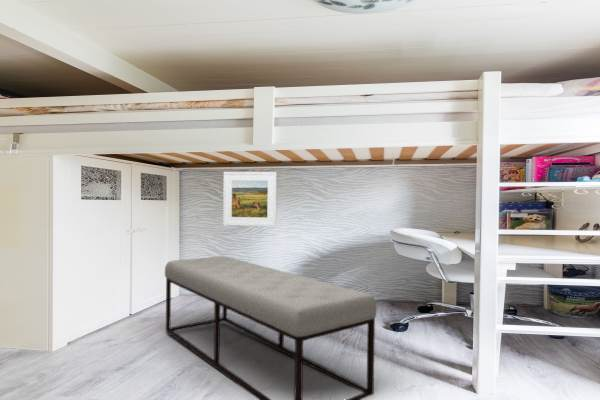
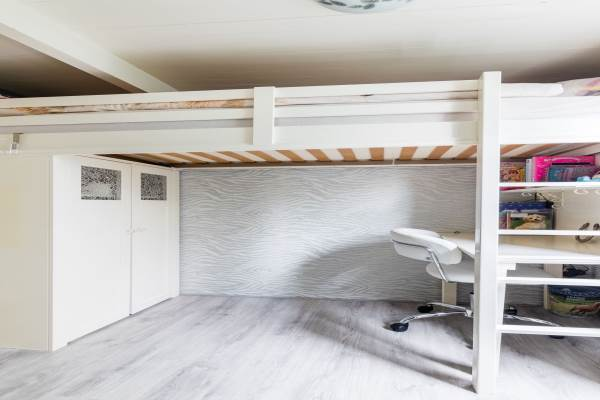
- bench [164,255,377,400]
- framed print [222,171,278,227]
